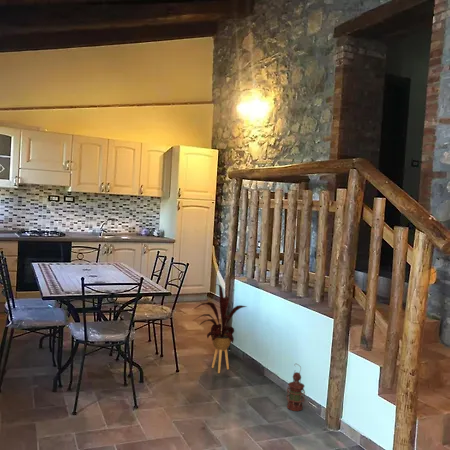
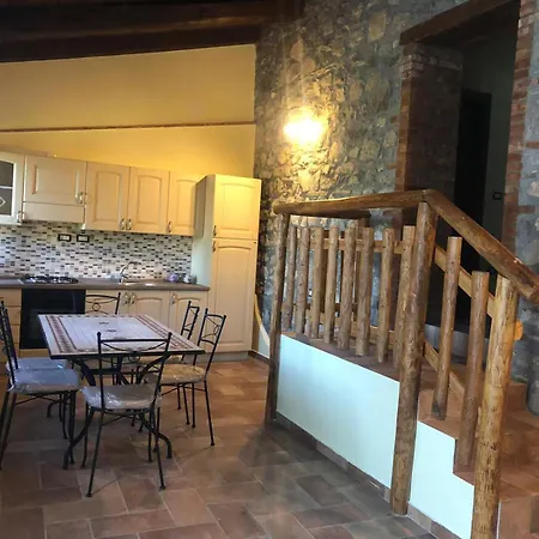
- house plant [192,283,248,374]
- lantern [286,362,306,412]
